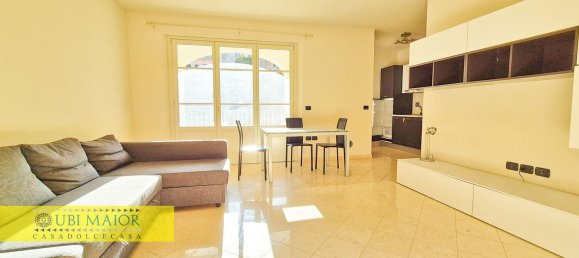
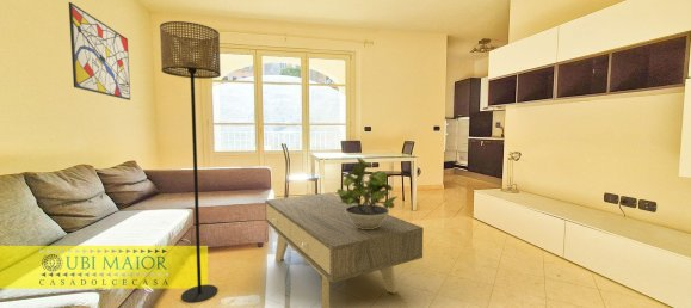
+ potted plant [335,156,399,229]
+ floor lamp [159,20,222,304]
+ coffee table [264,192,425,308]
+ wall art [68,1,131,101]
